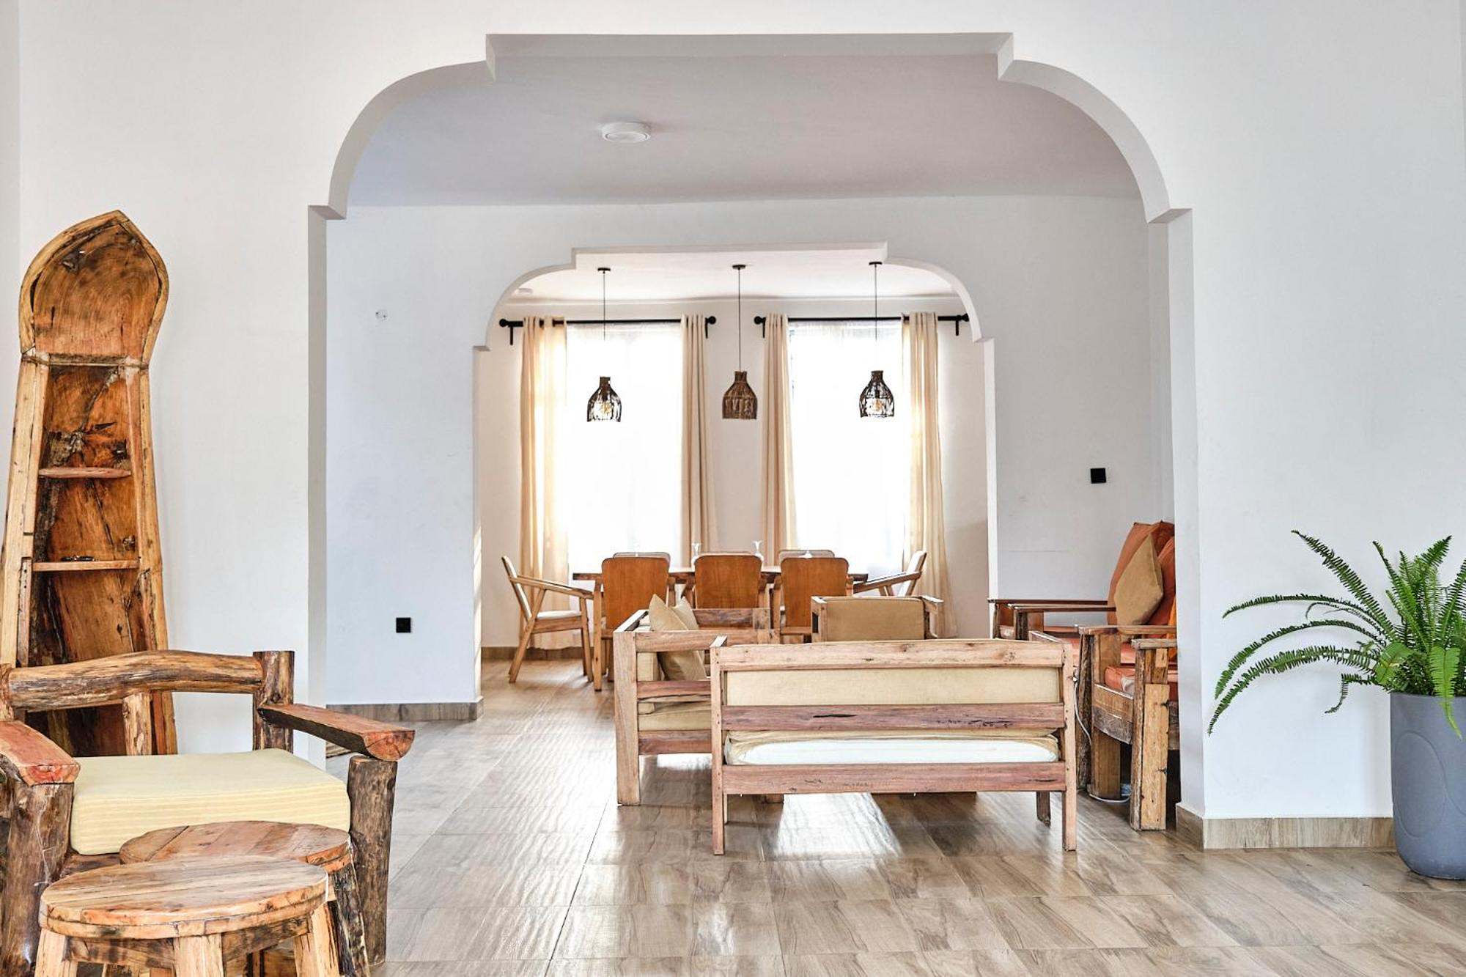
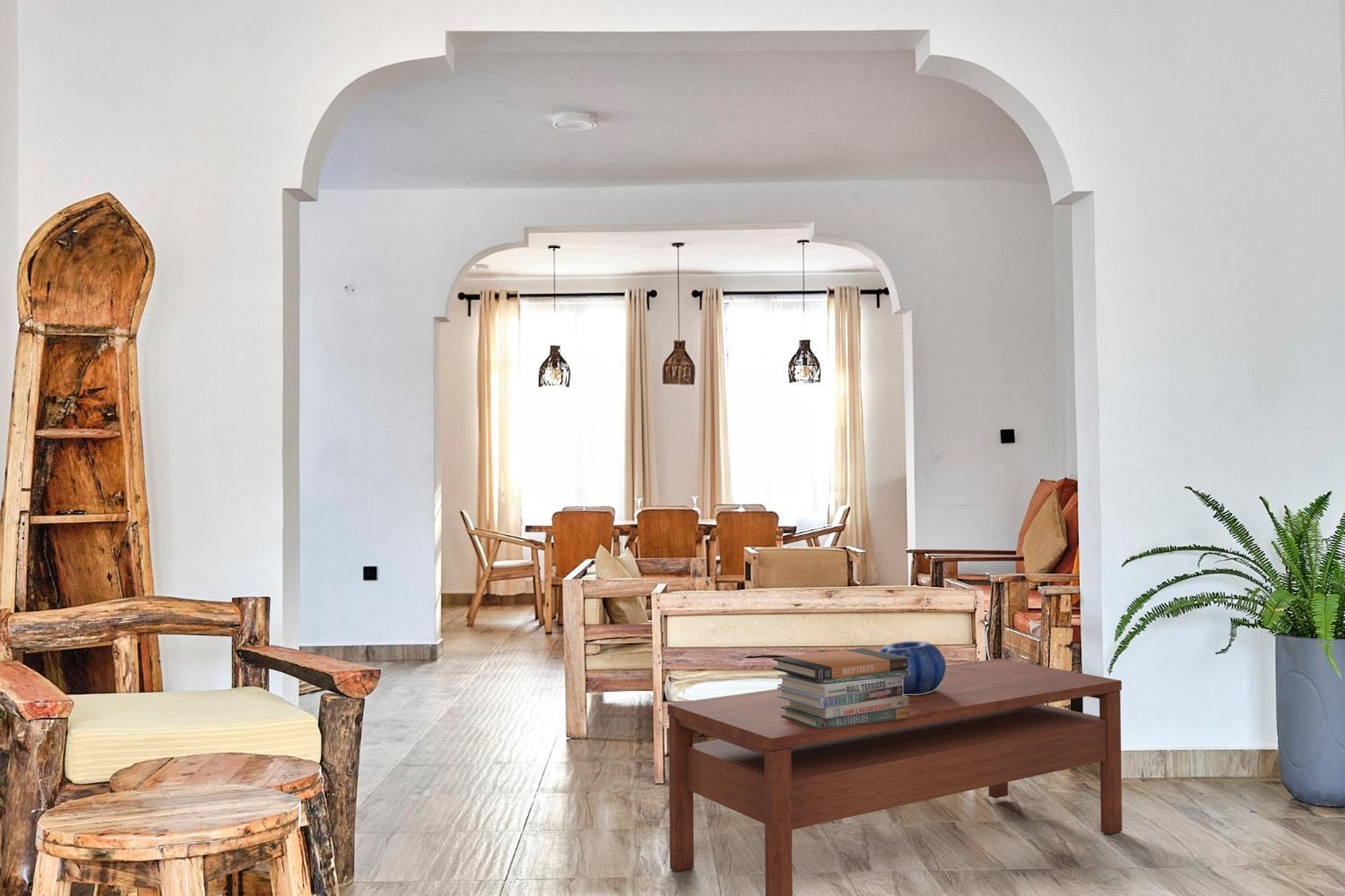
+ coffee table [667,658,1123,896]
+ book stack [773,648,909,730]
+ decorative bowl [878,641,947,695]
